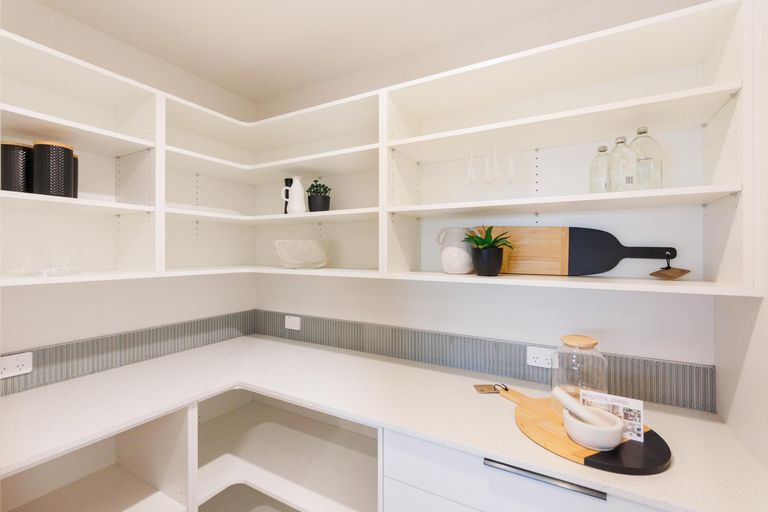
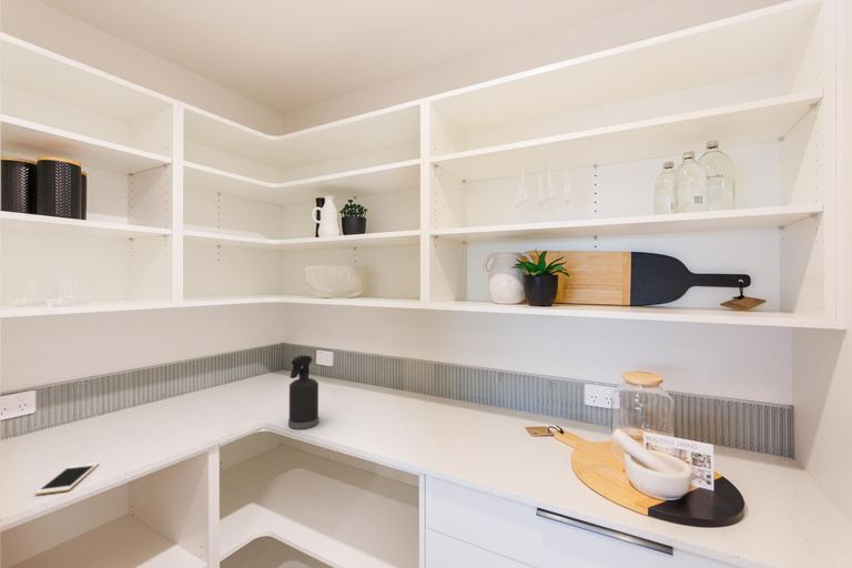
+ spray bottle [287,354,320,430]
+ cell phone [34,462,100,496]
